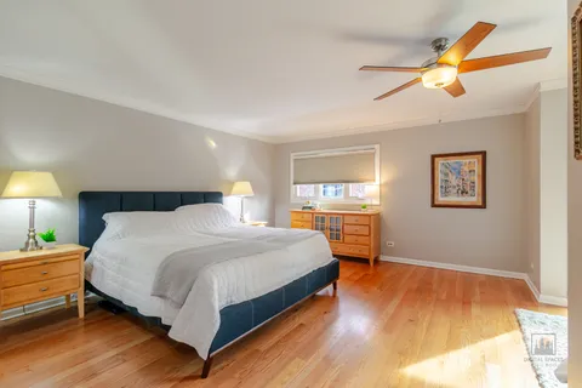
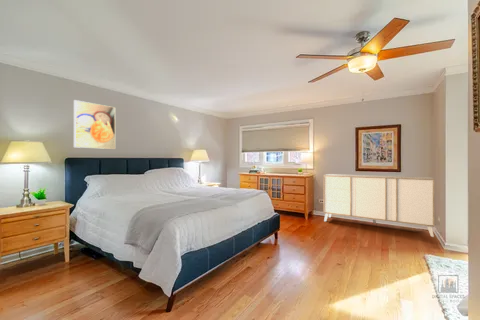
+ cabinet [323,173,435,238]
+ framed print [73,99,116,150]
